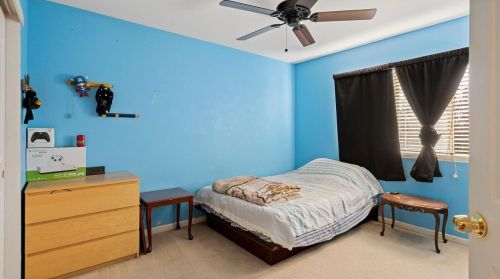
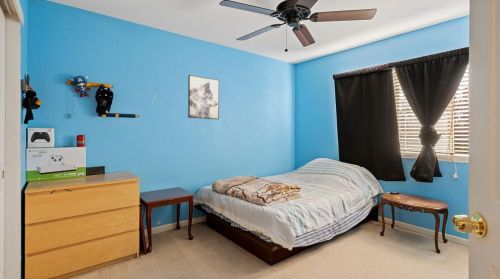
+ wall art [187,74,220,120]
